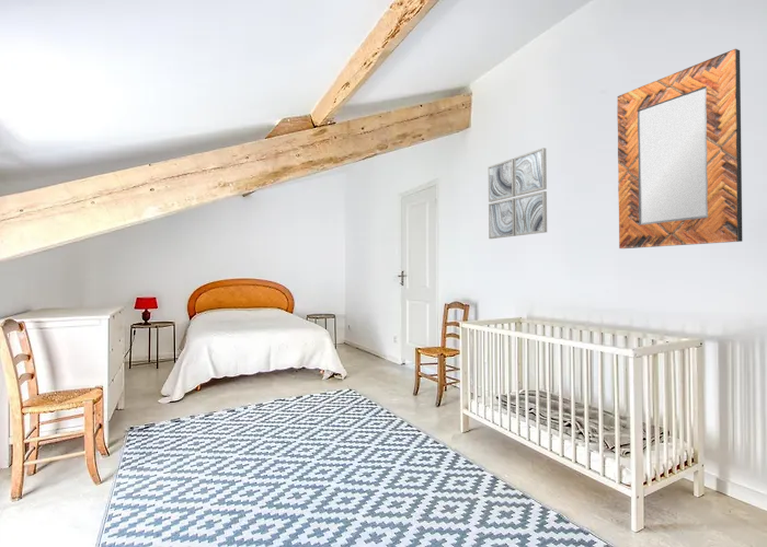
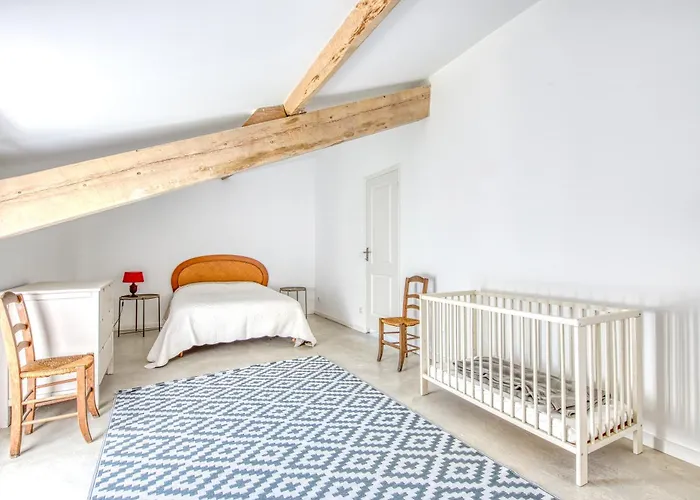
- wall art [488,147,548,240]
- home mirror [616,48,743,249]
